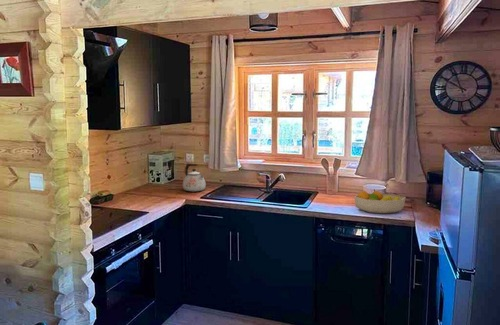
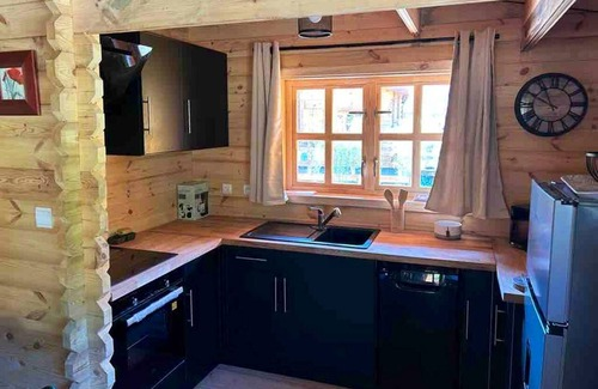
- kettle [182,163,207,192]
- fruit bowl [353,190,407,214]
